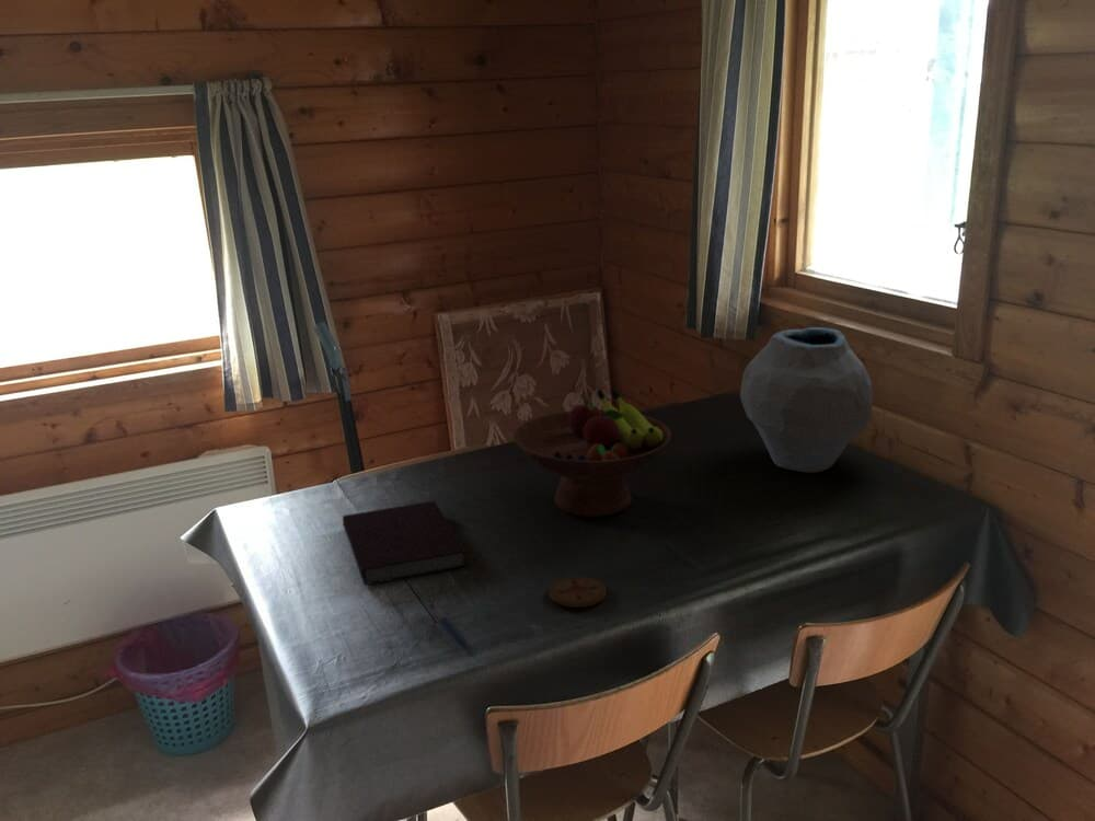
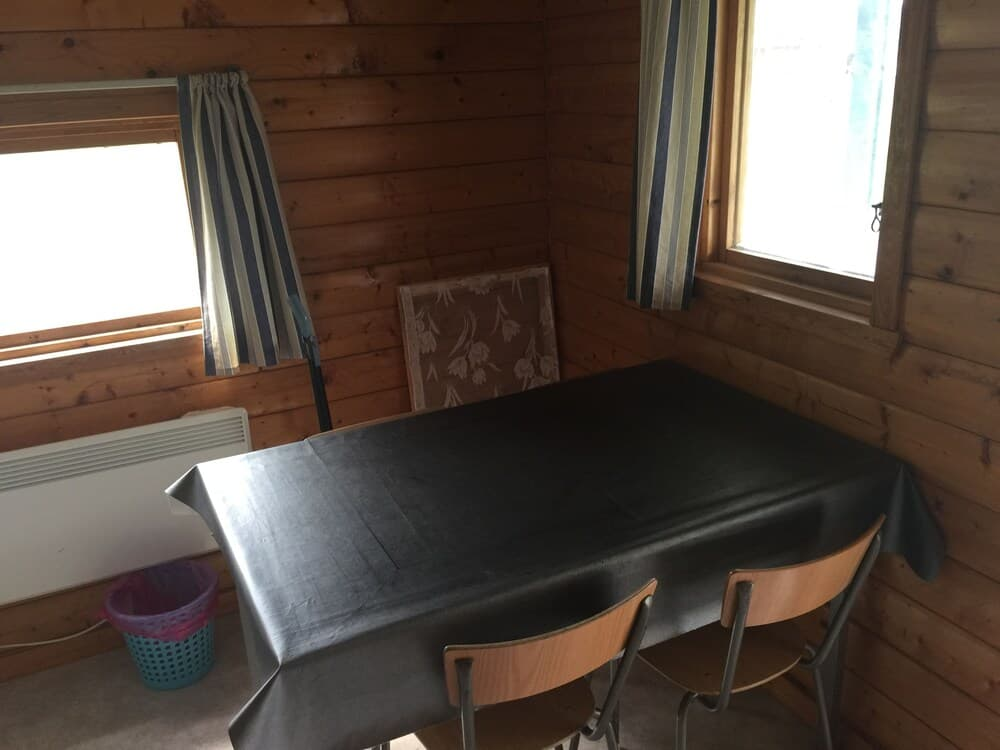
- pen [428,601,466,648]
- notebook [342,500,468,586]
- vase [739,326,874,474]
- fruit bowl [512,388,672,518]
- coaster [548,576,608,609]
